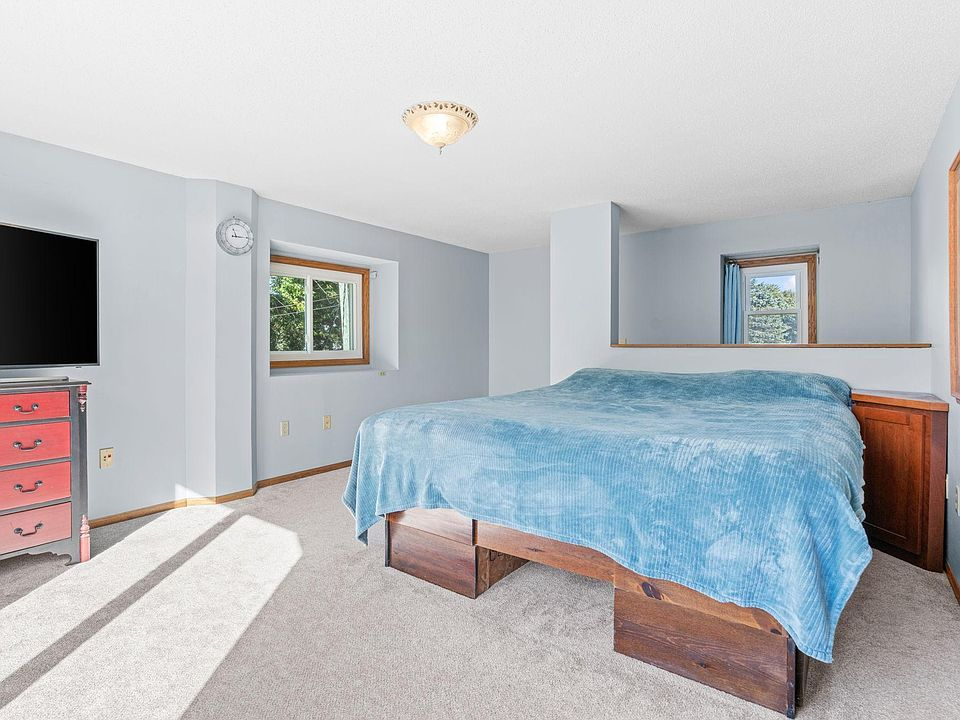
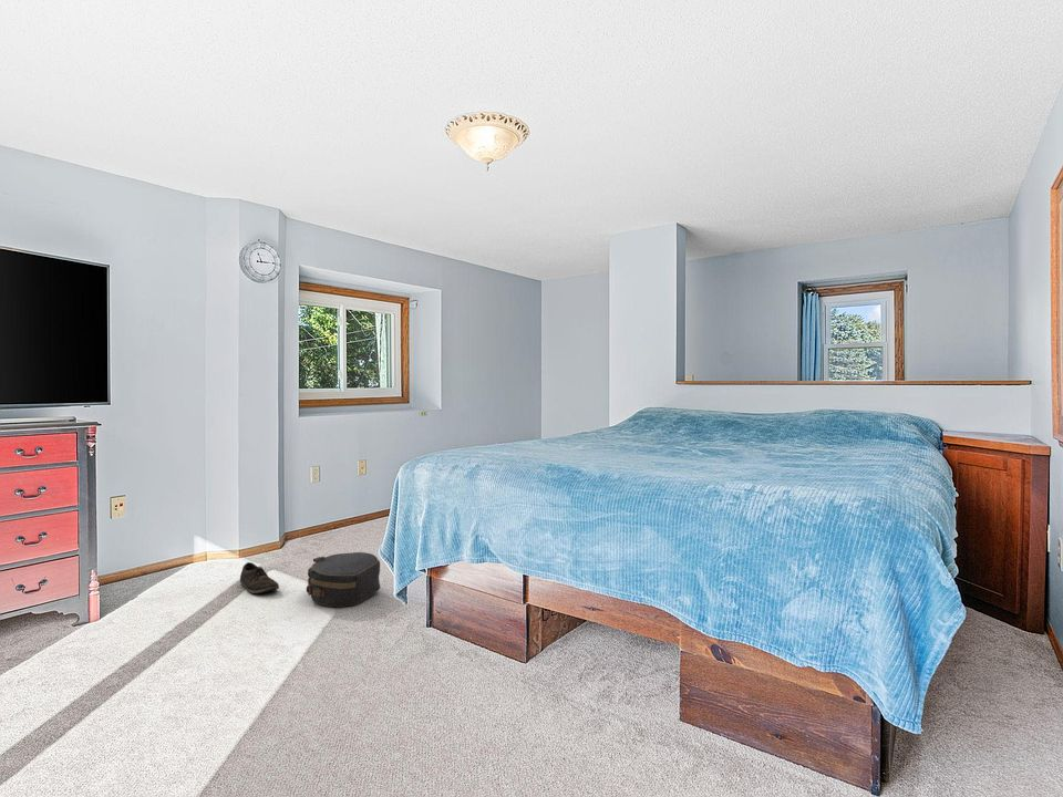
+ hat box [306,551,381,608]
+ shoe [239,561,280,594]
